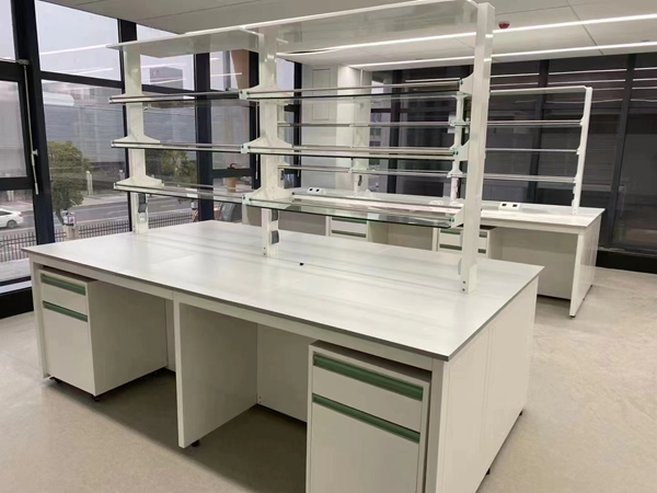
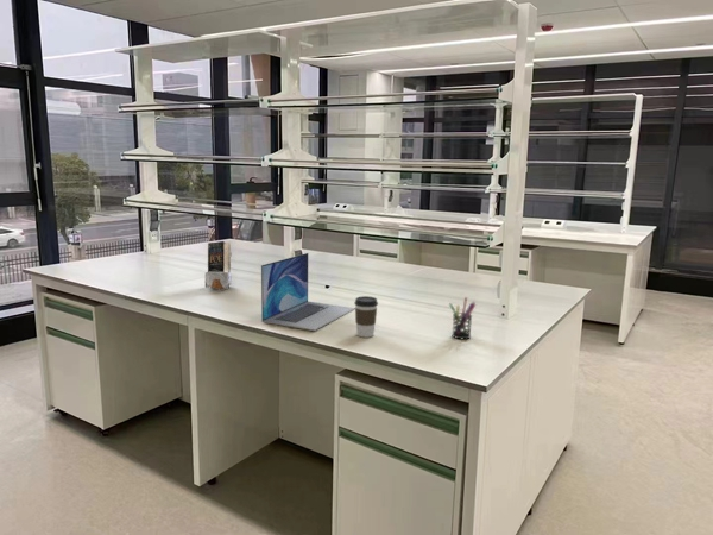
+ pen holder [448,296,477,340]
+ book [204,240,233,291]
+ laptop [260,252,355,332]
+ coffee cup [353,295,379,339]
